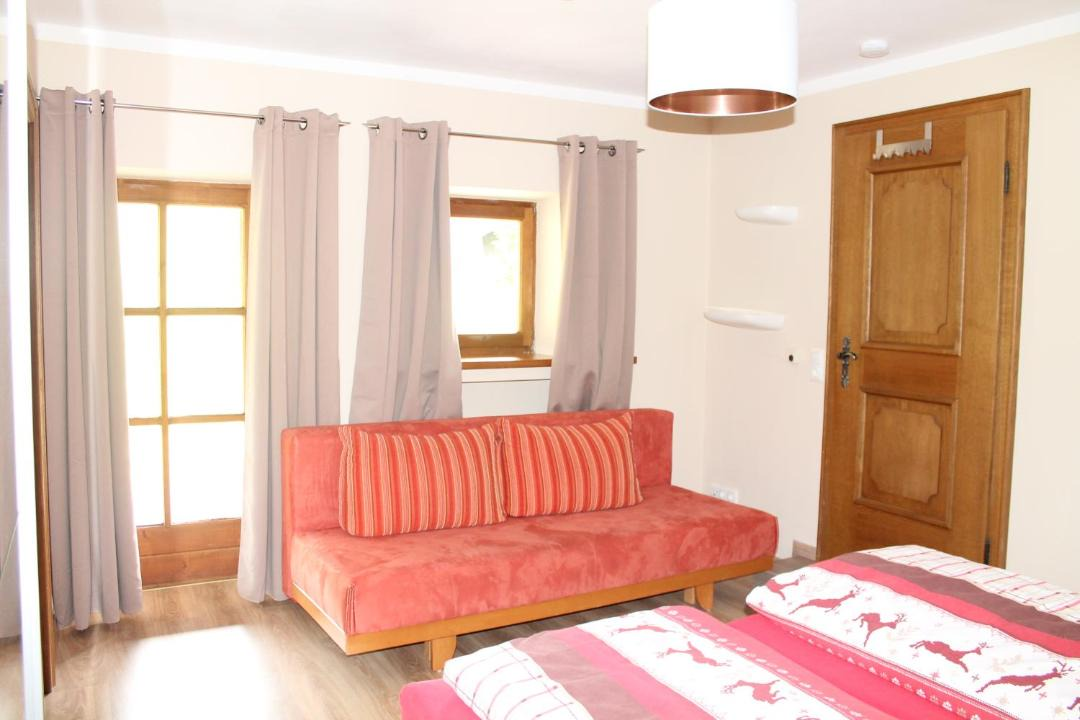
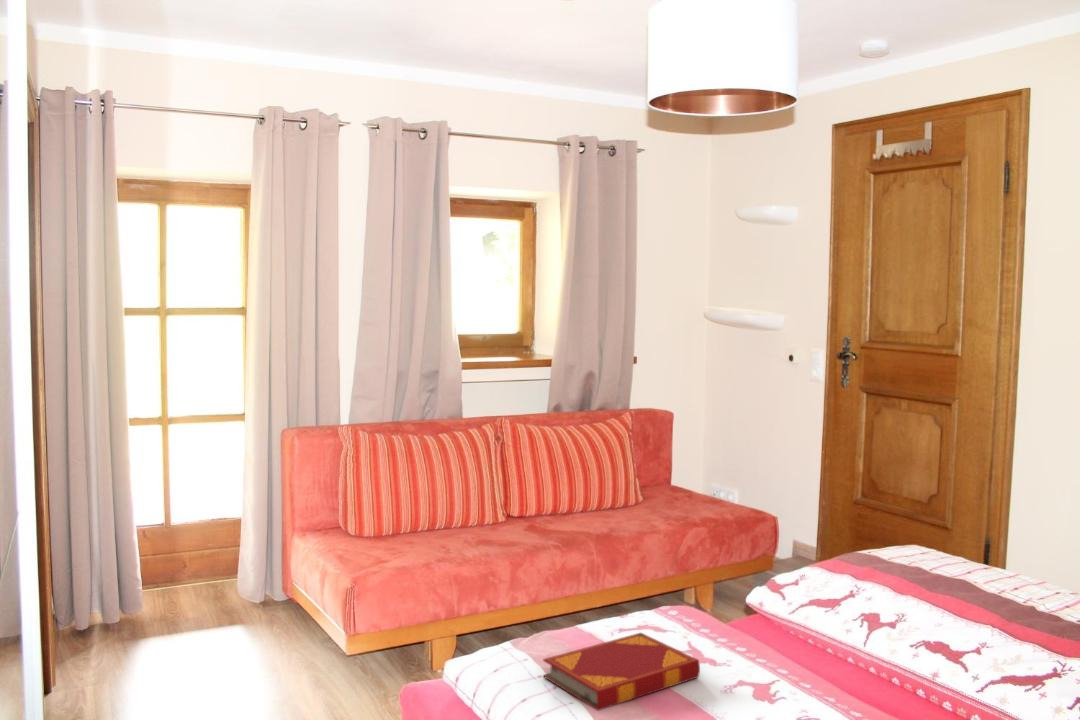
+ hardback book [542,632,701,711]
